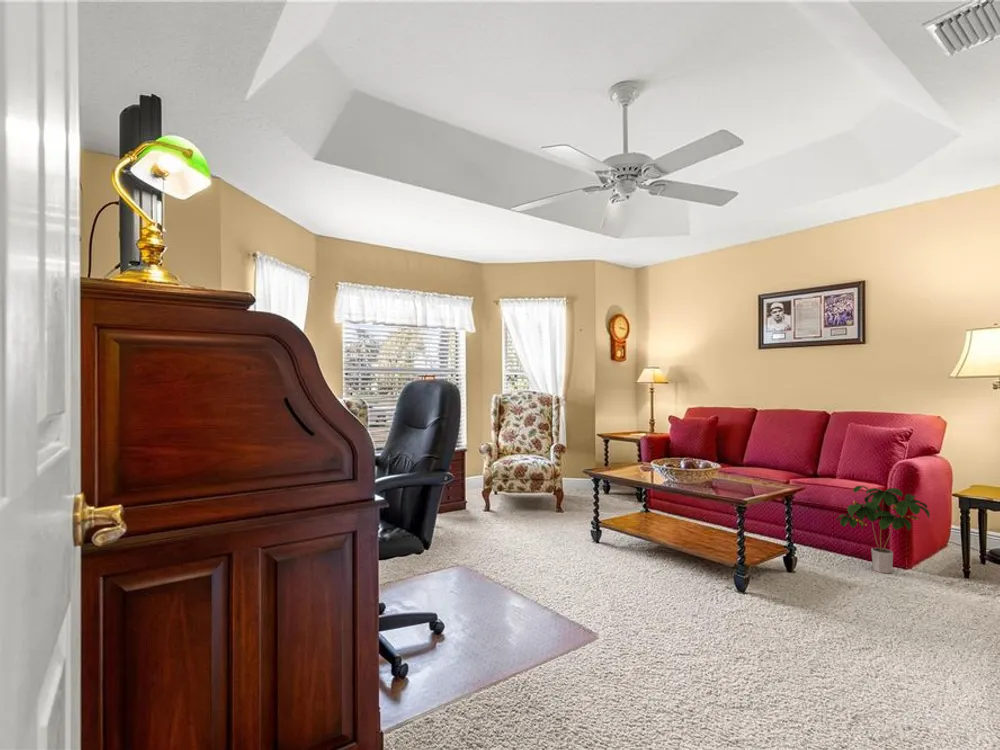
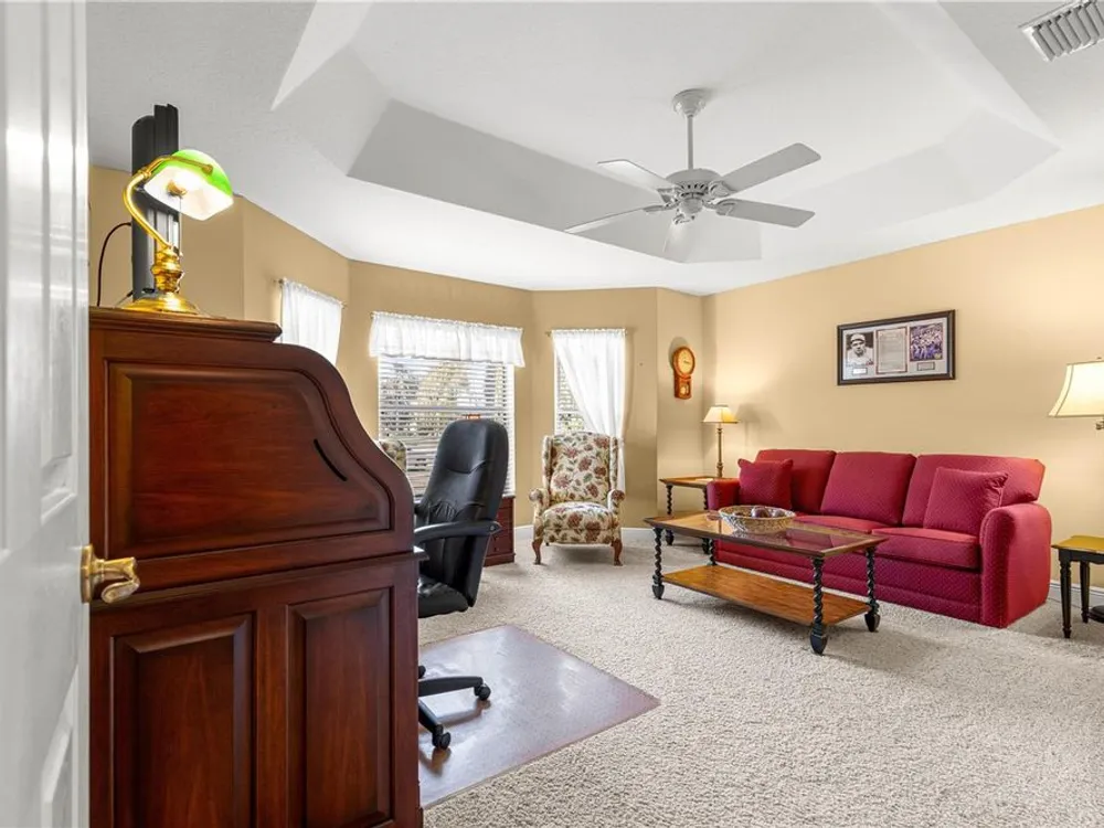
- potted plant [836,485,931,574]
